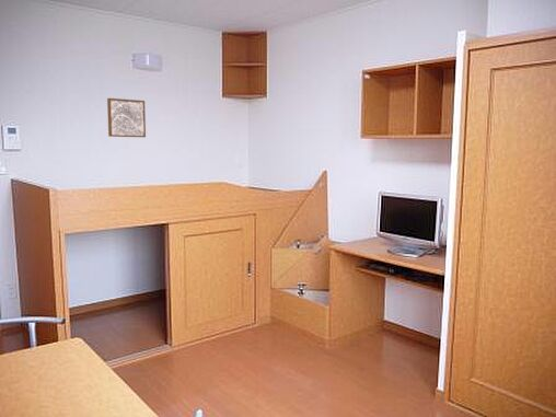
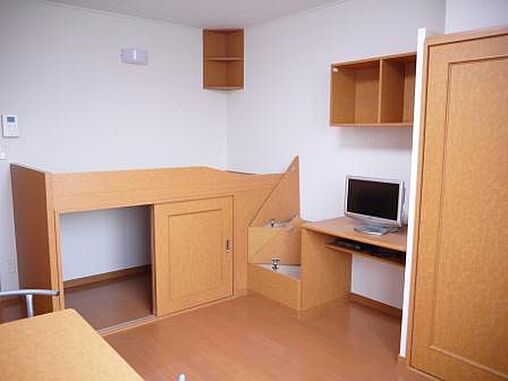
- wall art [106,97,147,138]
